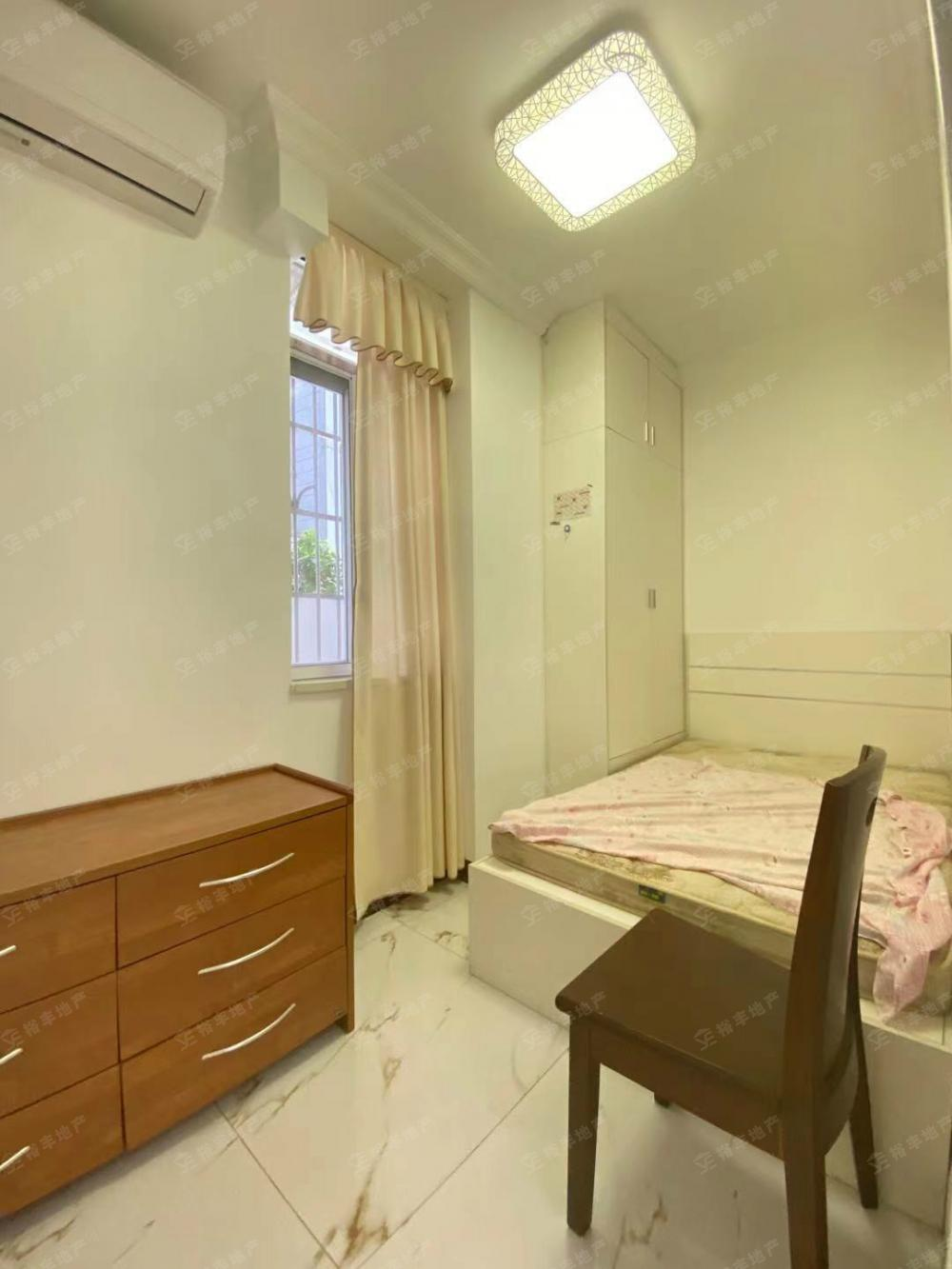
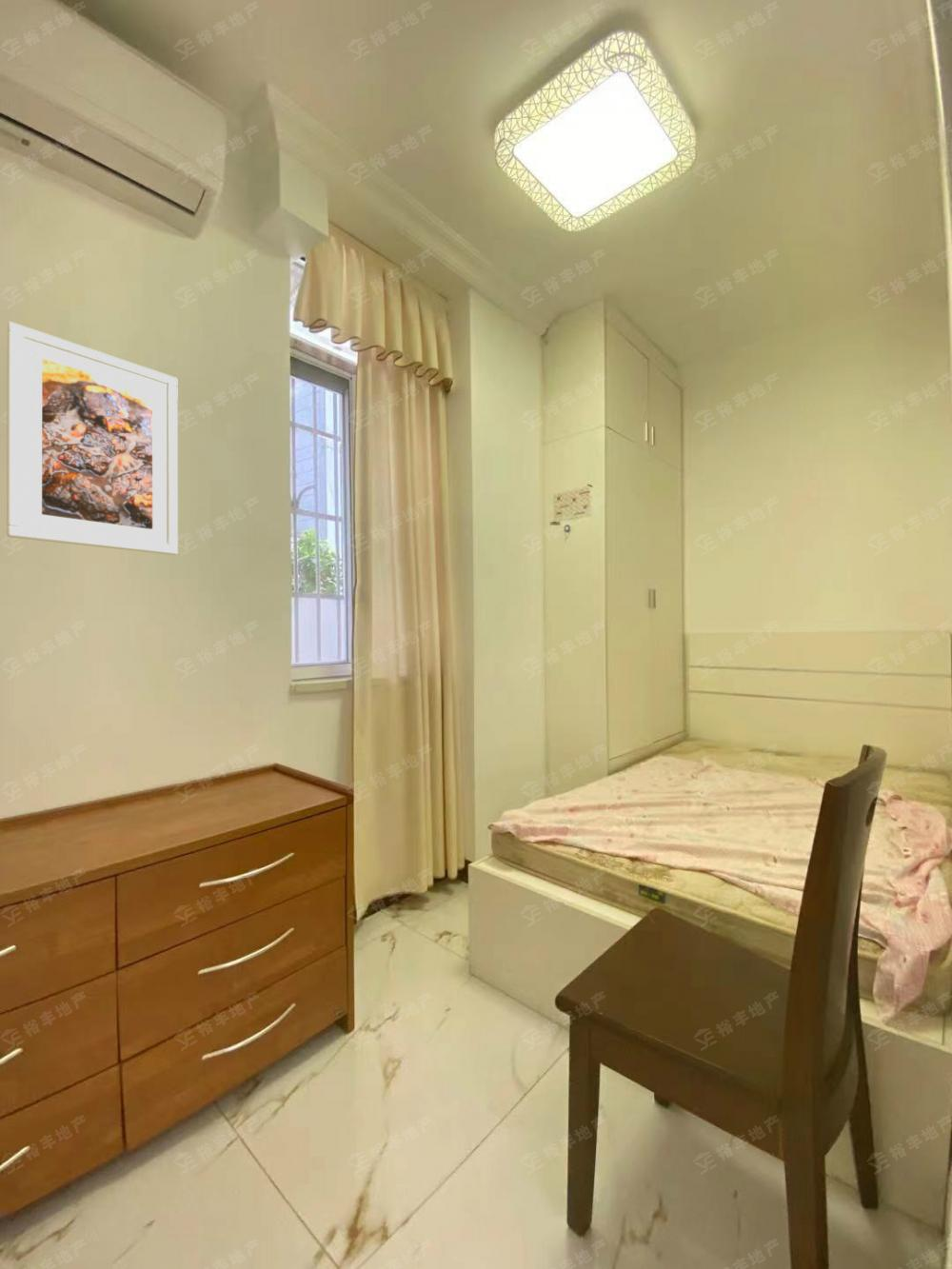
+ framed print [6,321,179,556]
